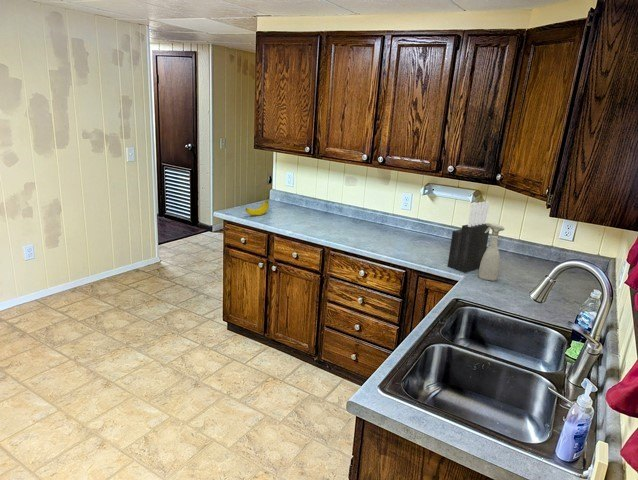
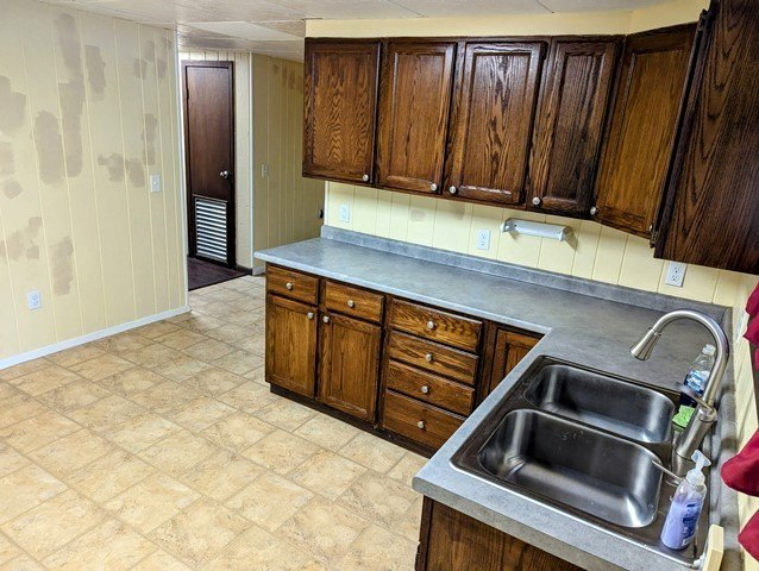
- knife block [447,200,490,273]
- fruit [245,197,270,216]
- spray bottle [478,222,505,282]
